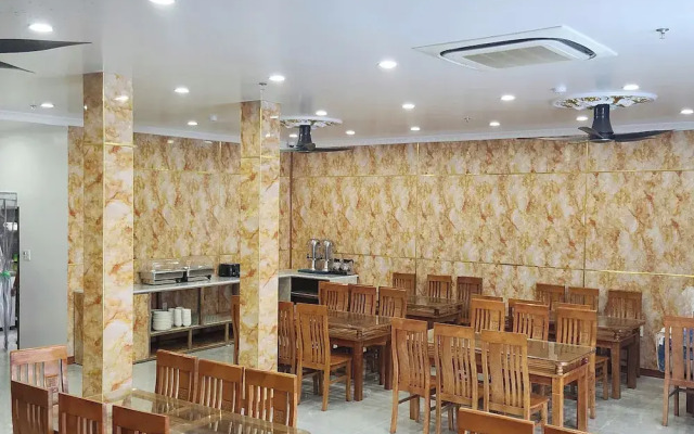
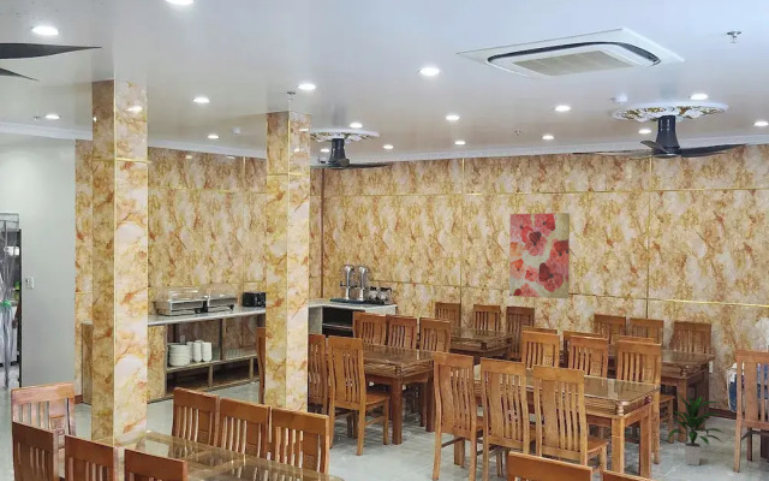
+ wall art [508,212,571,299]
+ indoor plant [667,393,725,467]
